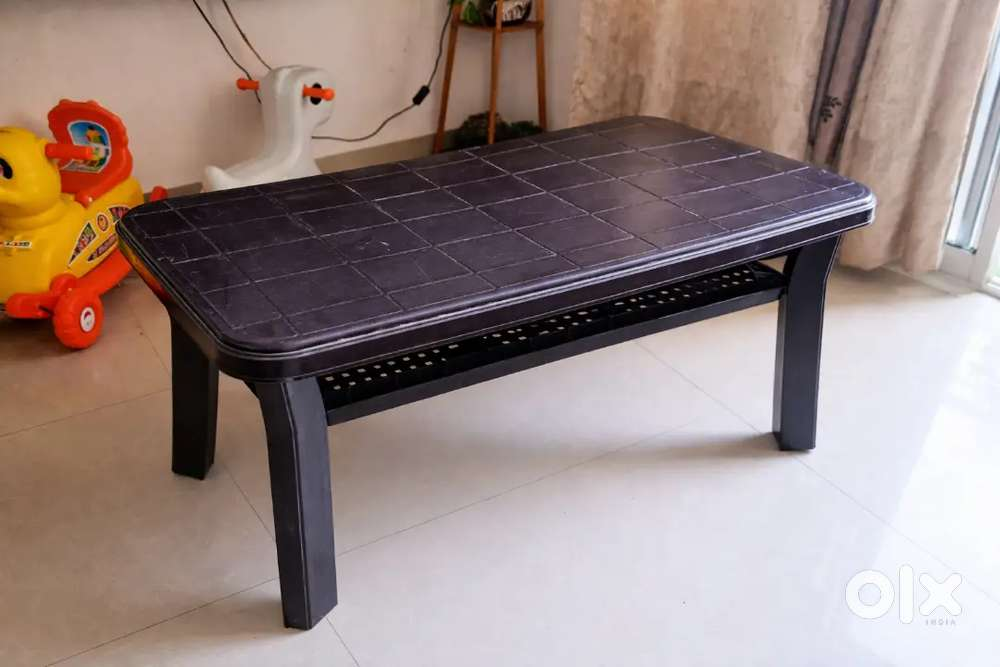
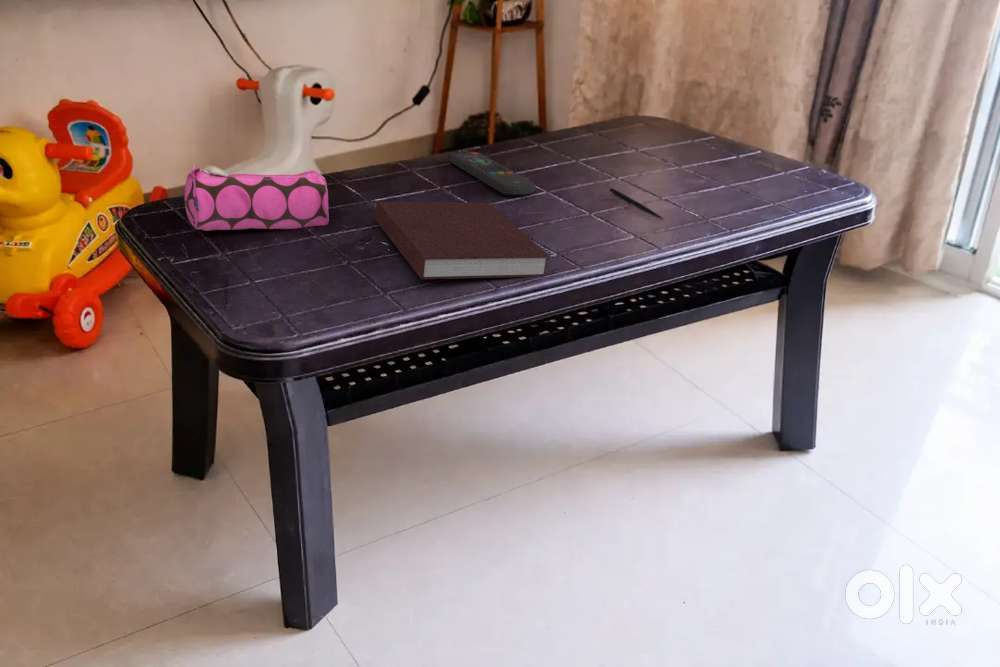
+ pencil case [184,163,330,232]
+ remote control [447,150,536,196]
+ pen [609,187,665,221]
+ notebook [374,201,551,280]
